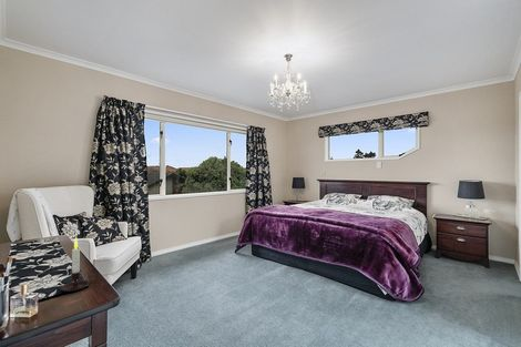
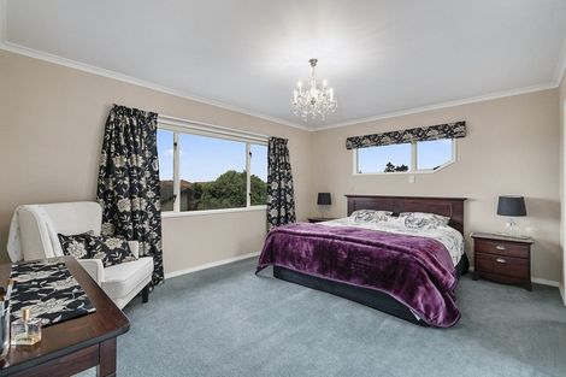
- candle [60,236,98,293]
